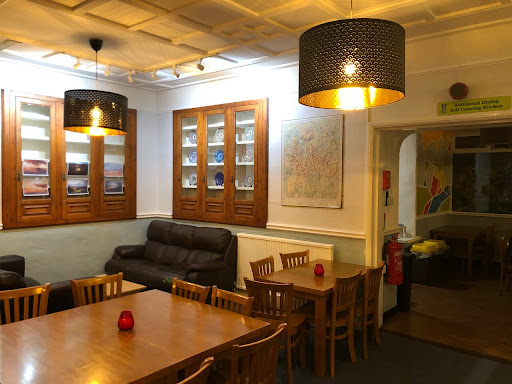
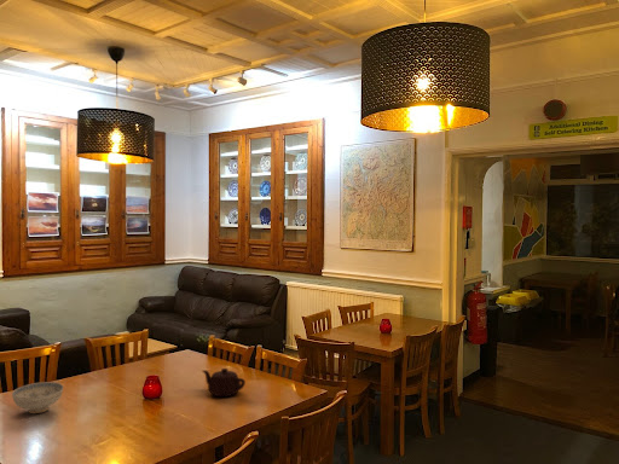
+ ceramic bowl [11,381,64,414]
+ teapot [202,367,247,398]
